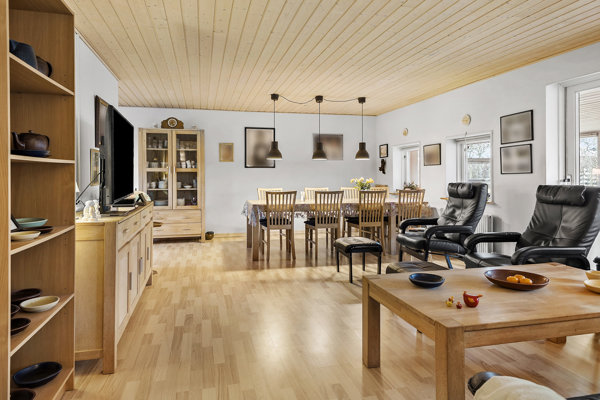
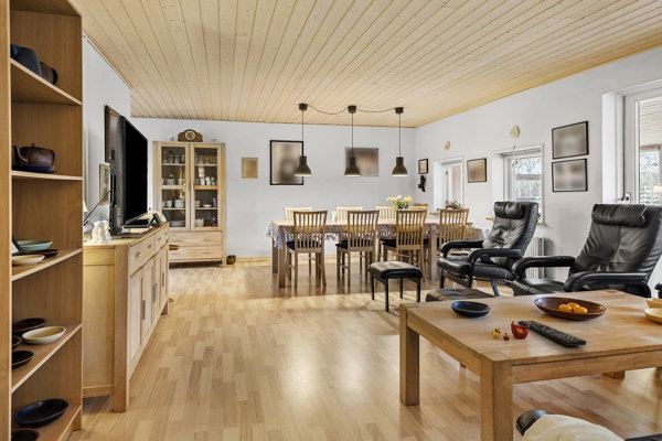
+ remote control [516,320,587,347]
